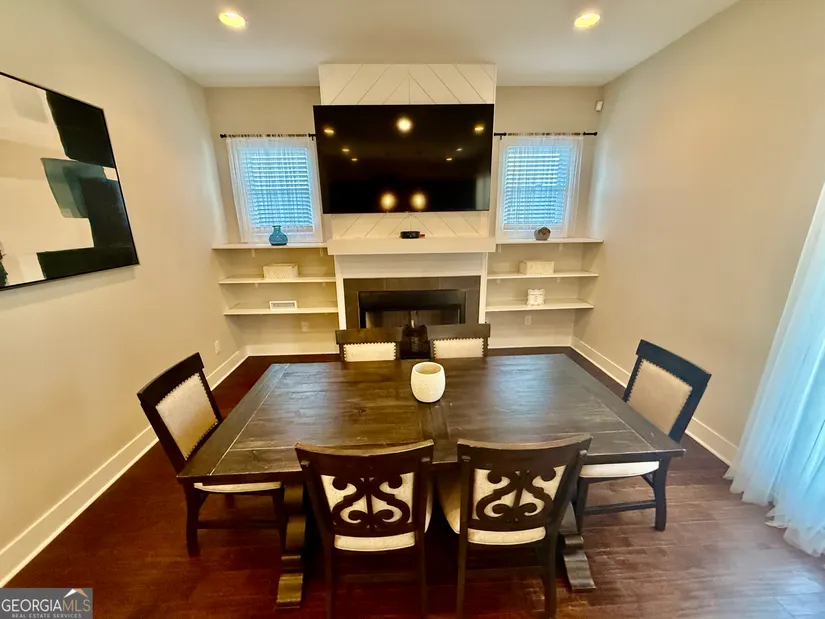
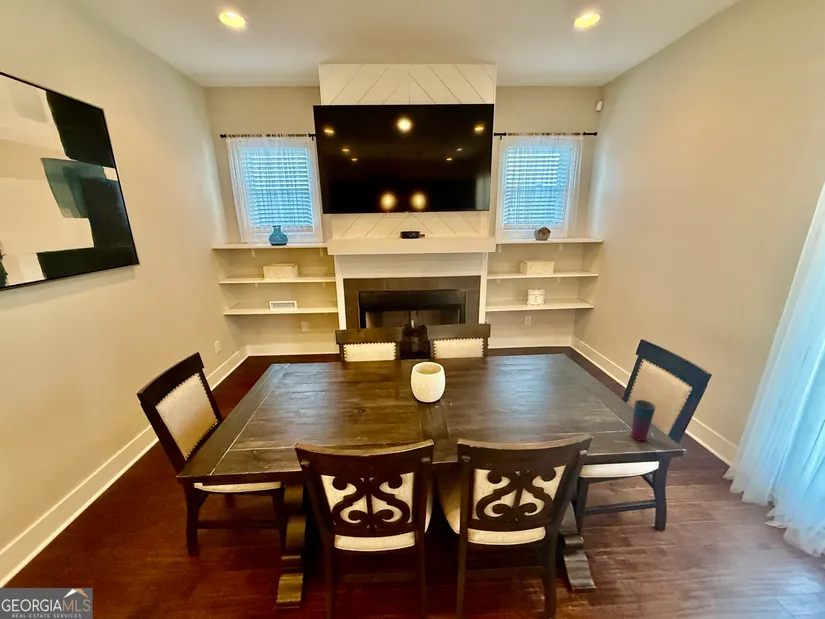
+ cup [630,399,657,442]
